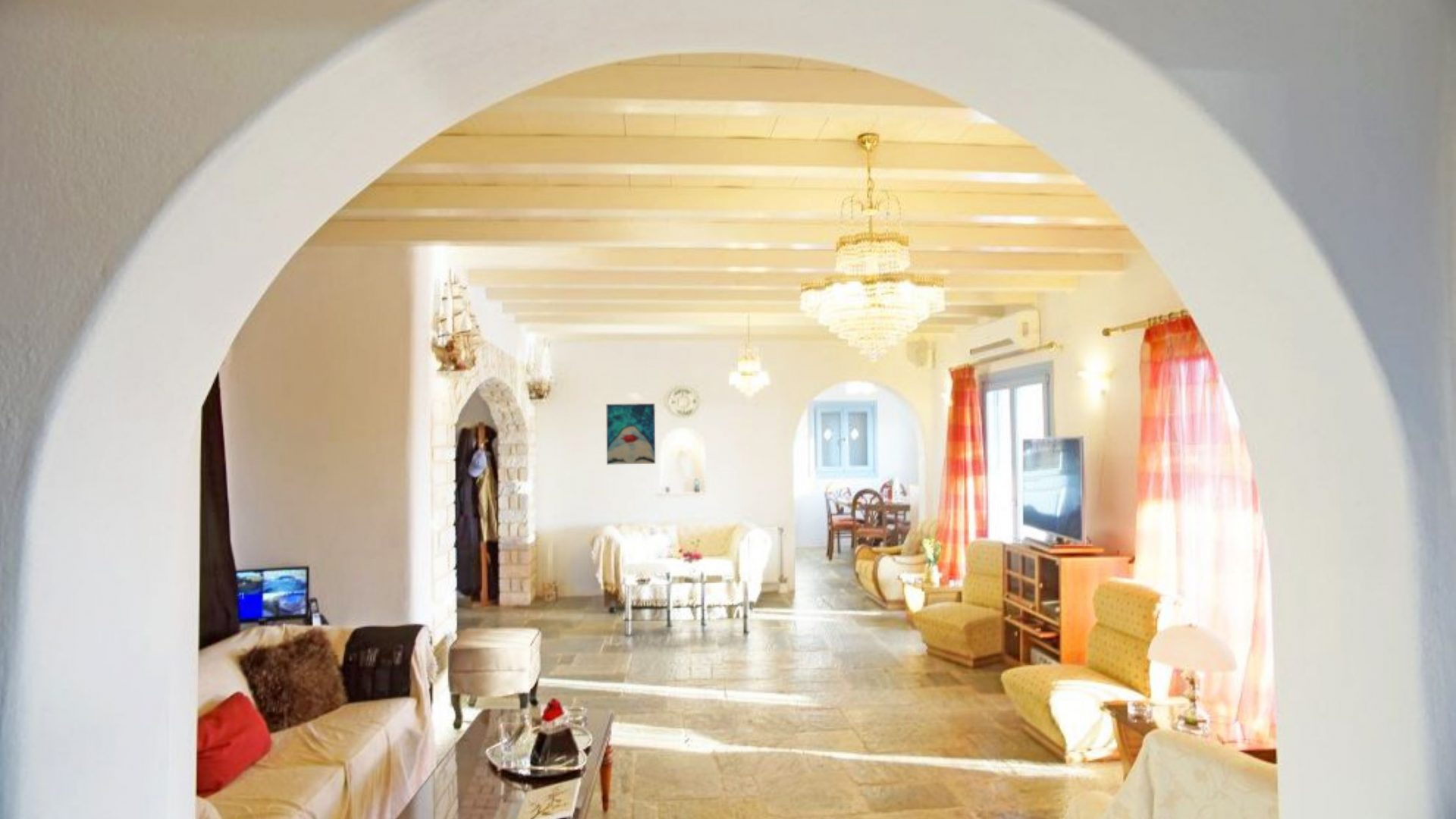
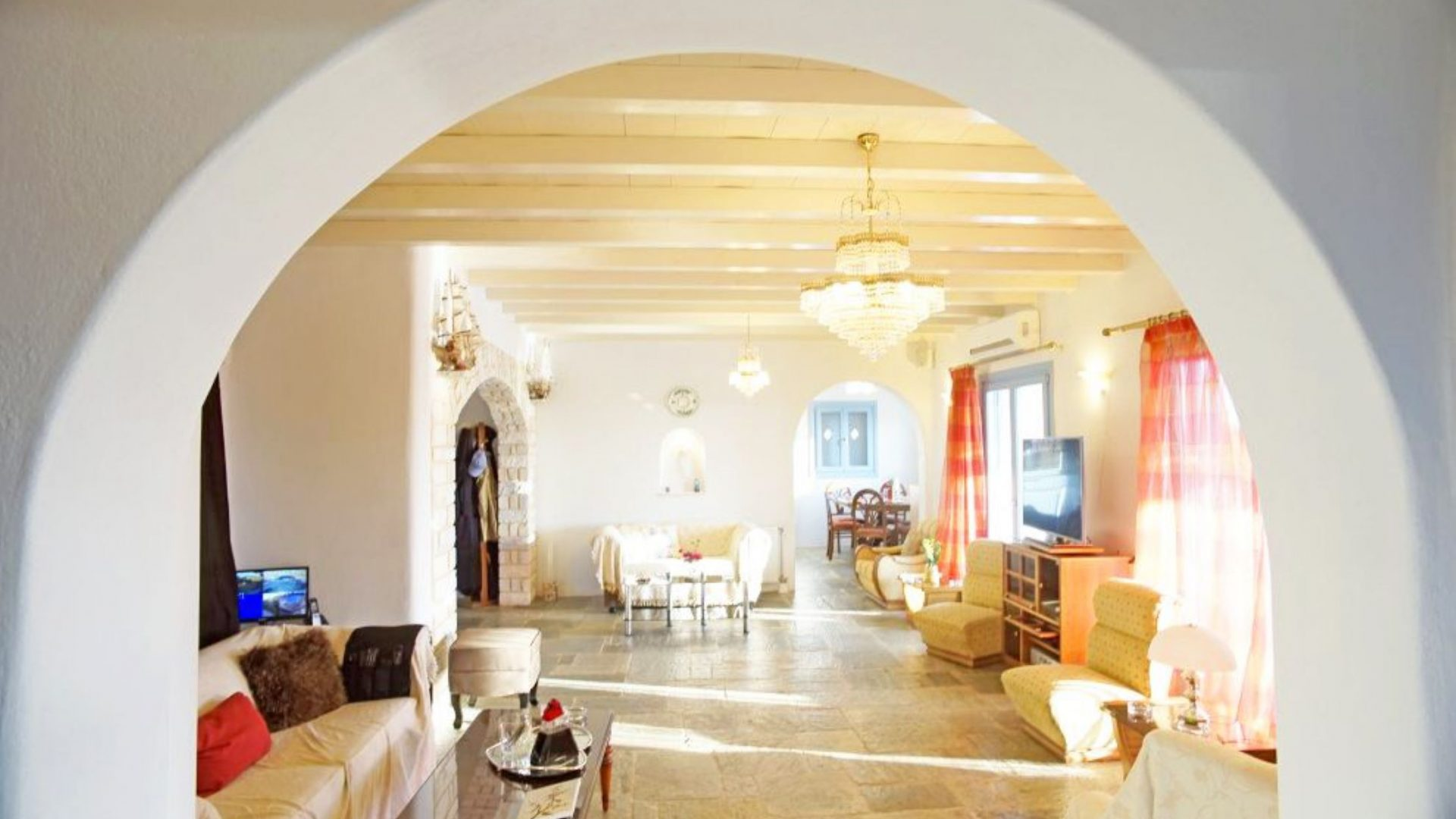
- wall art [606,403,656,466]
